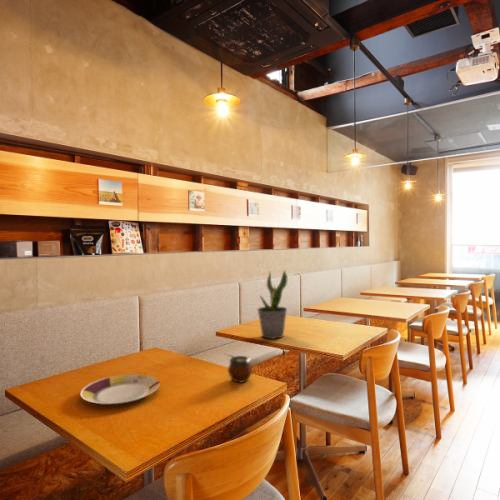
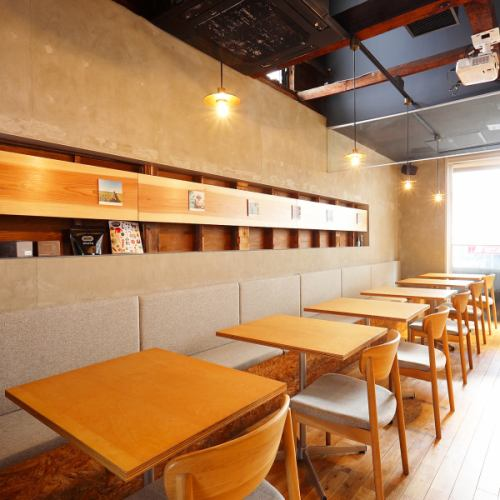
- gourd [223,352,253,384]
- potted plant [256,269,288,340]
- plate [79,373,161,406]
